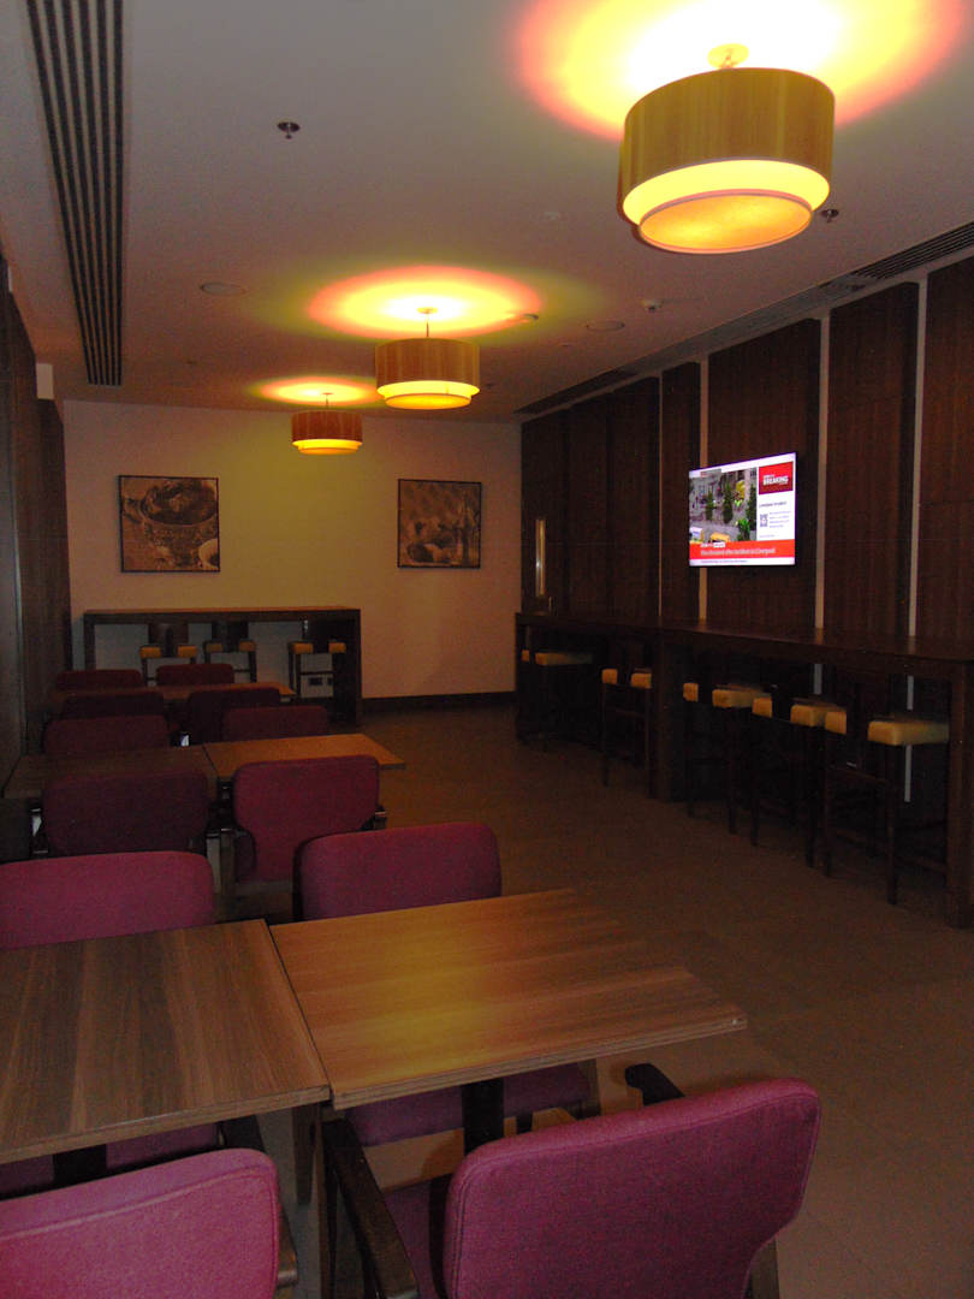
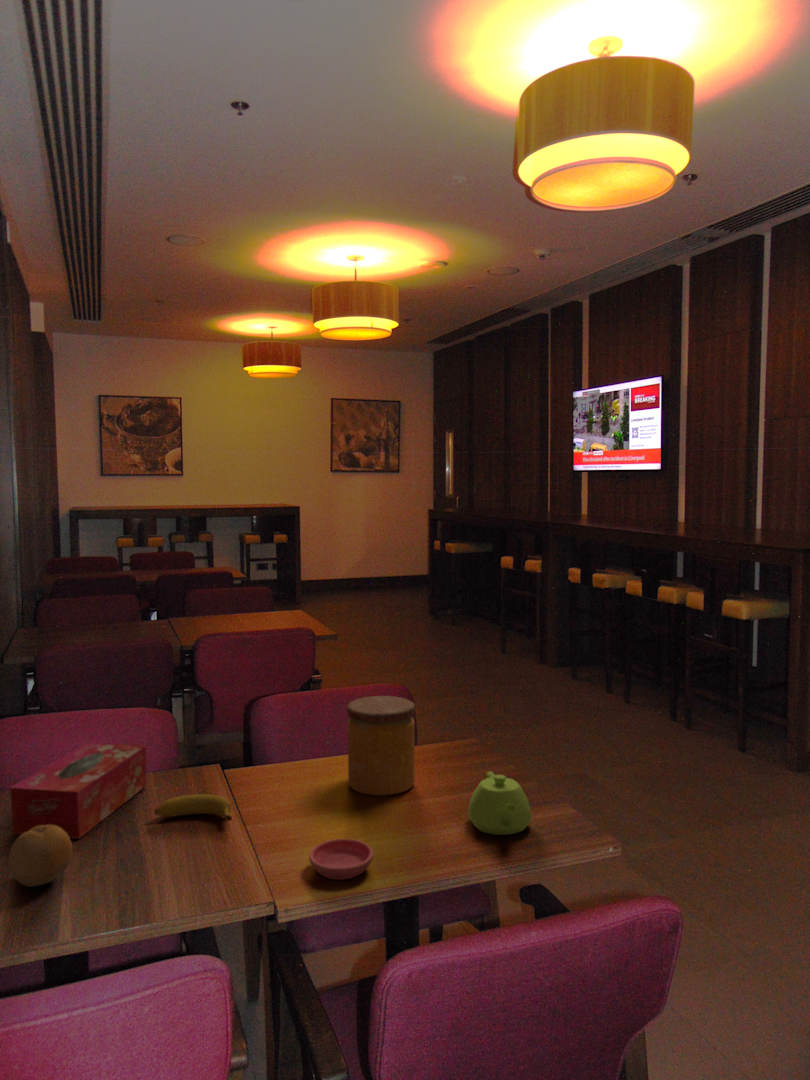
+ tissue box [10,742,148,840]
+ saucer [308,838,374,881]
+ fruit [8,825,74,888]
+ banana [153,793,233,822]
+ teapot [467,771,532,836]
+ jar [346,695,416,797]
